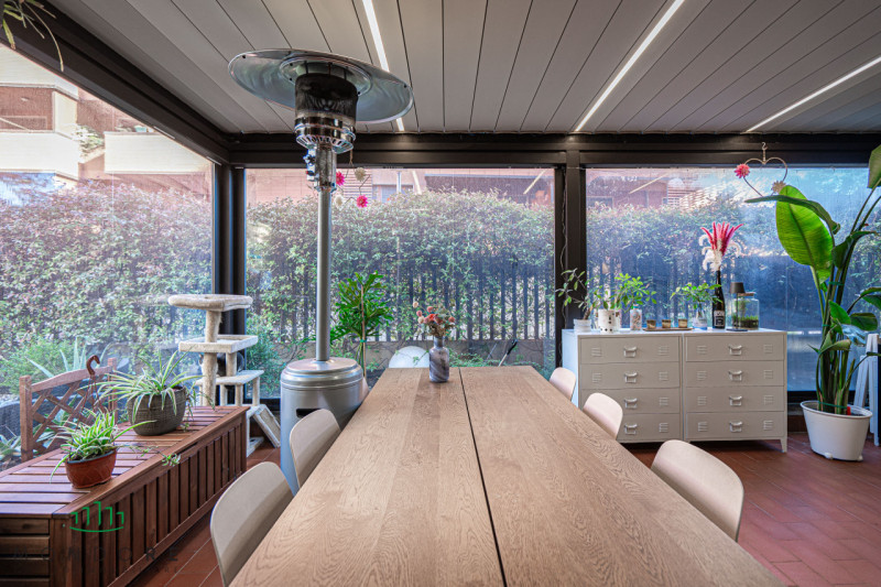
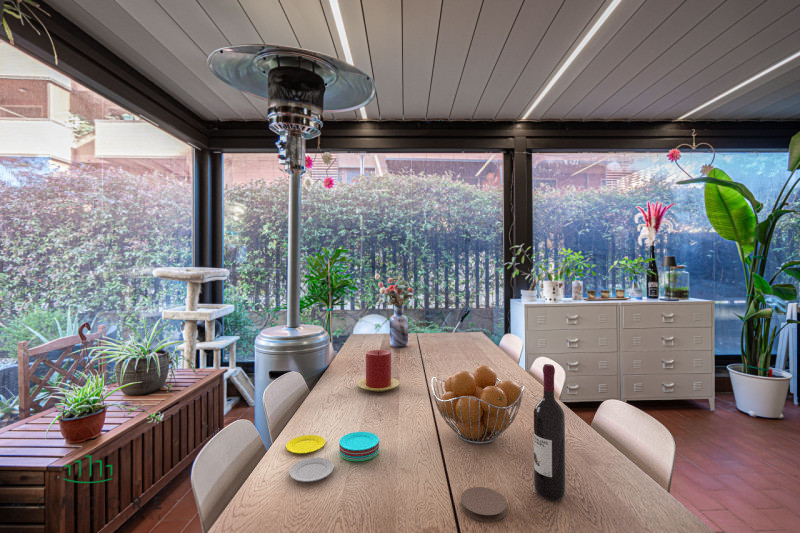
+ fruit basket [430,364,525,445]
+ candle [356,349,400,392]
+ plate [285,431,380,483]
+ wine bottle [533,363,566,502]
+ coaster [460,486,508,523]
